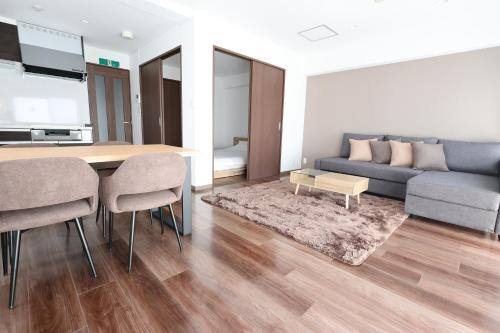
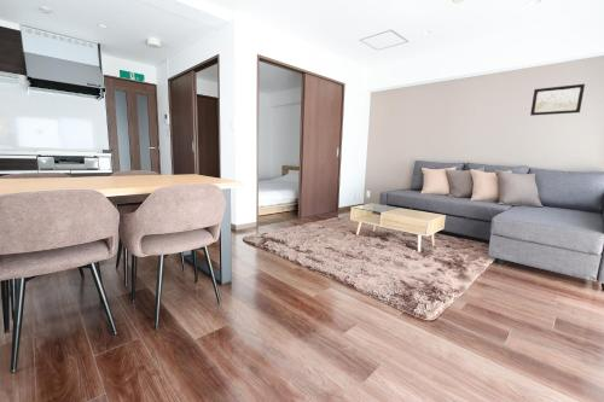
+ wall art [529,83,586,117]
